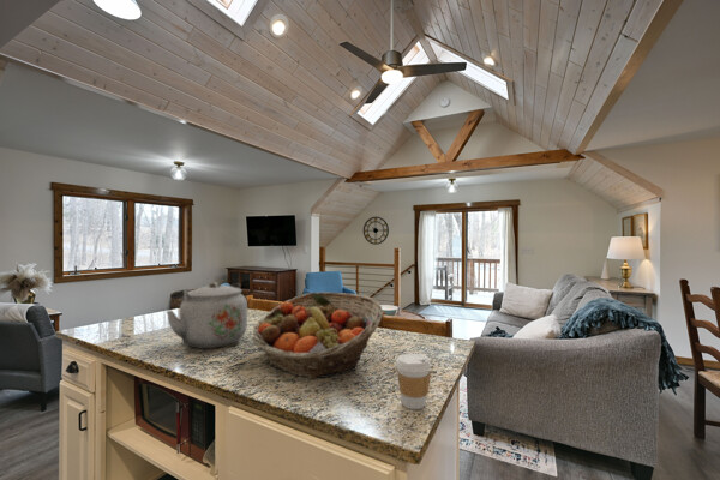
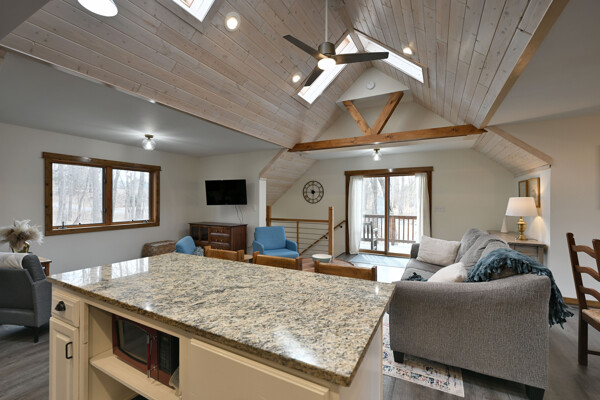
- fruit basket [251,290,384,379]
- coffee cup [395,352,432,410]
- kettle [166,281,248,349]
